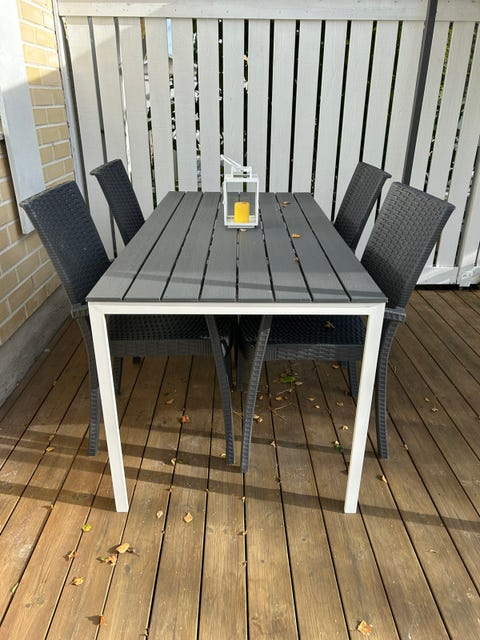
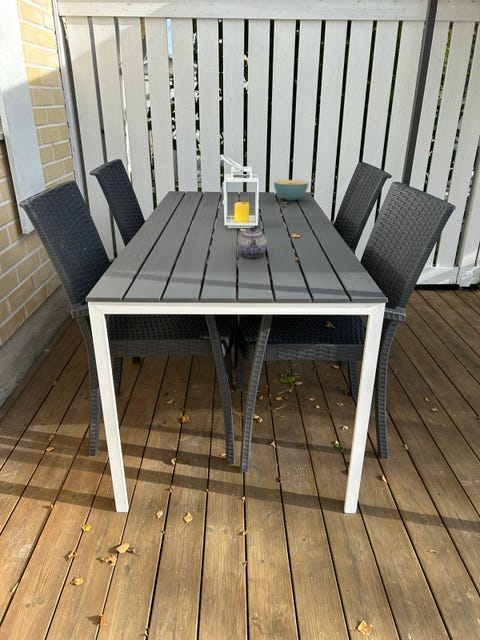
+ teapot [237,226,268,258]
+ cereal bowl [273,179,309,201]
